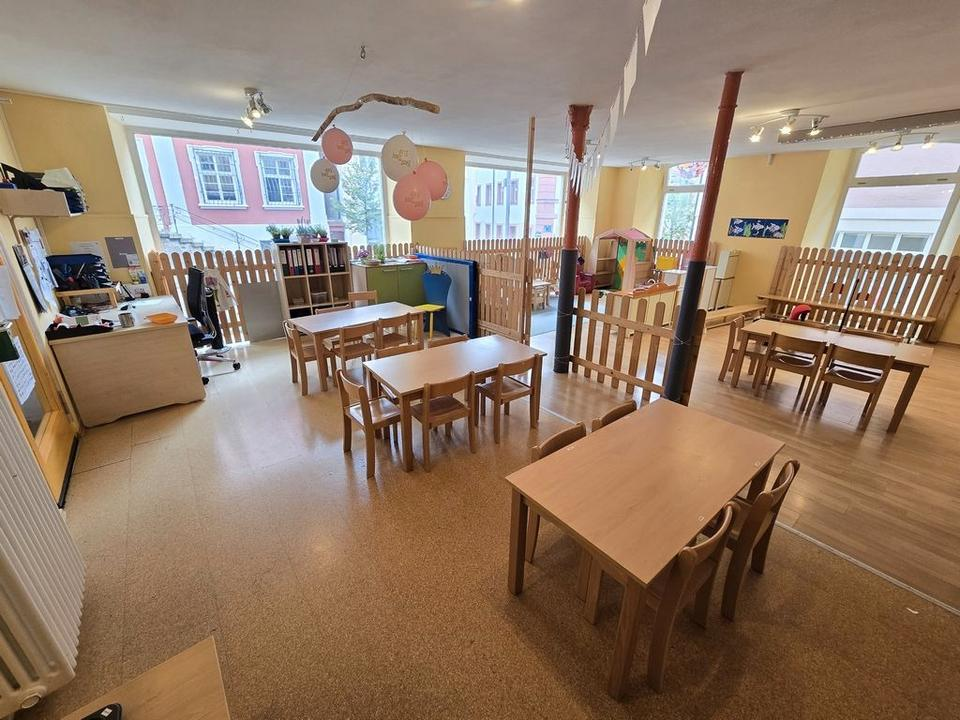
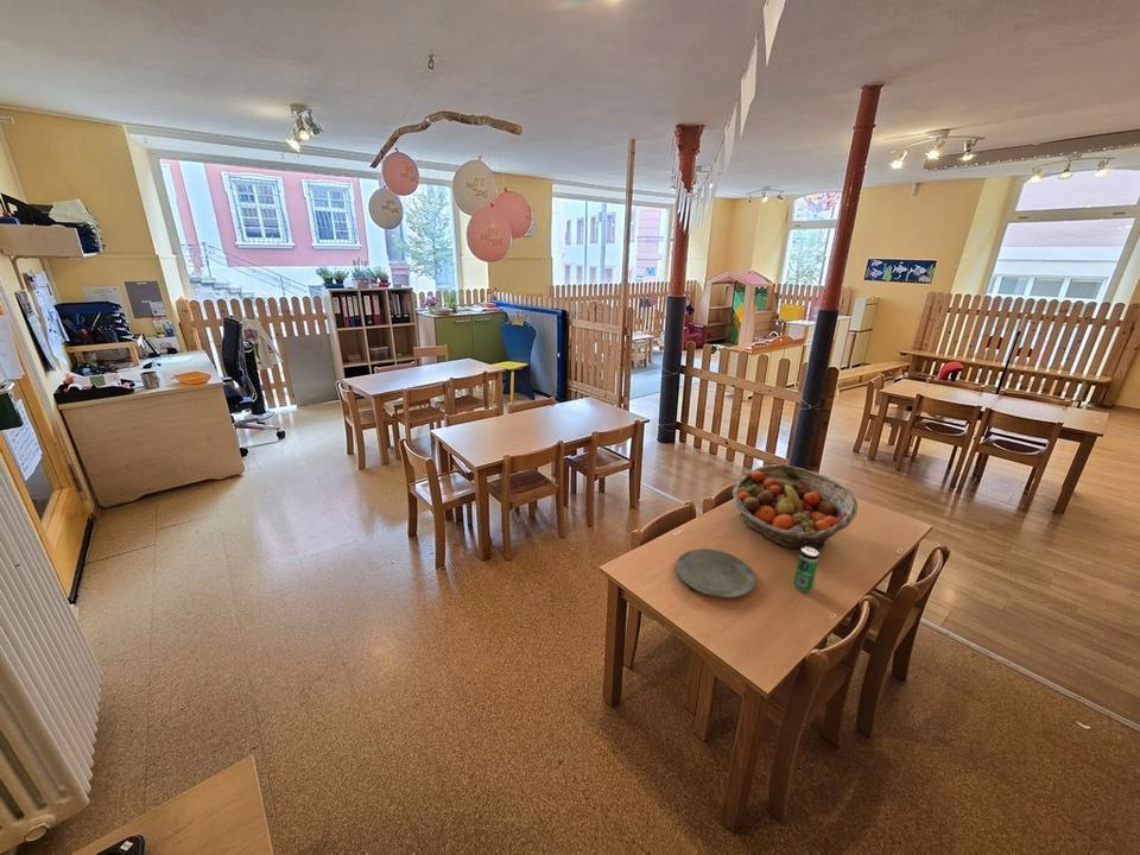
+ beverage can [792,547,821,594]
+ plate [674,547,756,600]
+ fruit basket [730,463,859,551]
